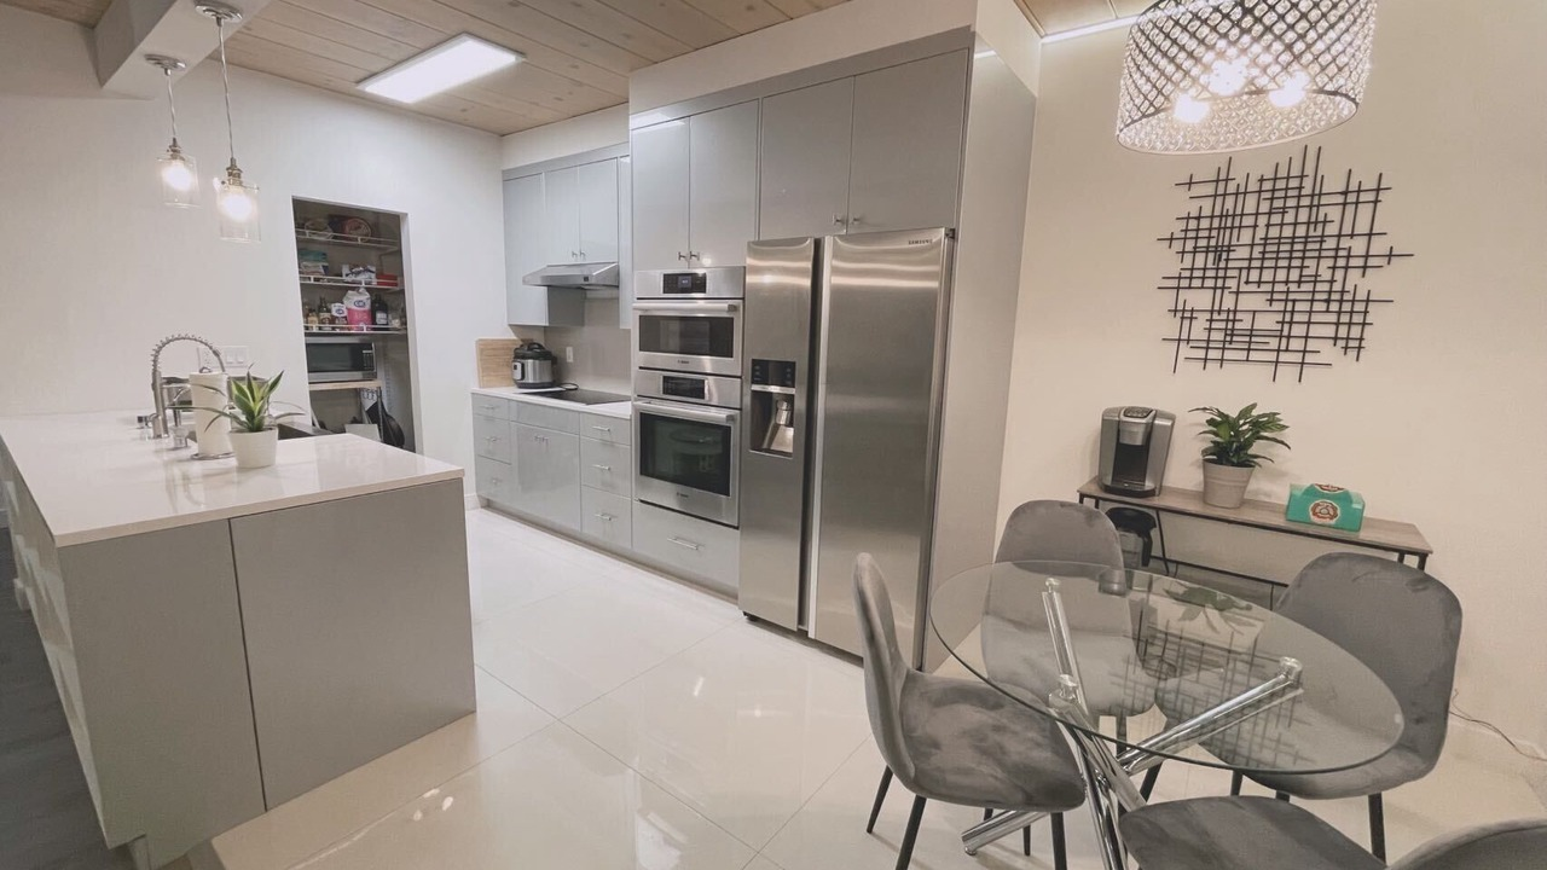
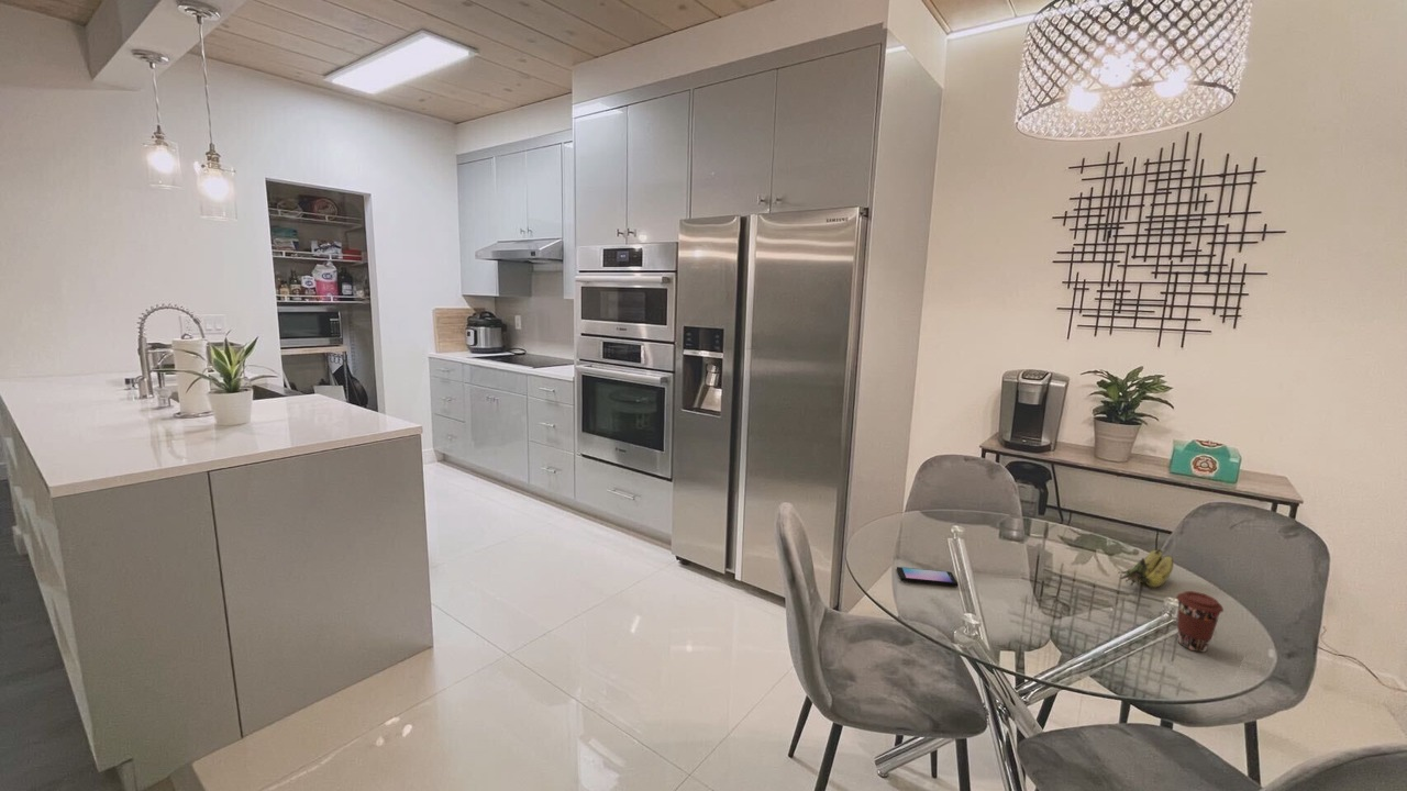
+ coffee cup [1175,590,1225,653]
+ smartphone [896,566,959,588]
+ banana [1117,548,1175,588]
